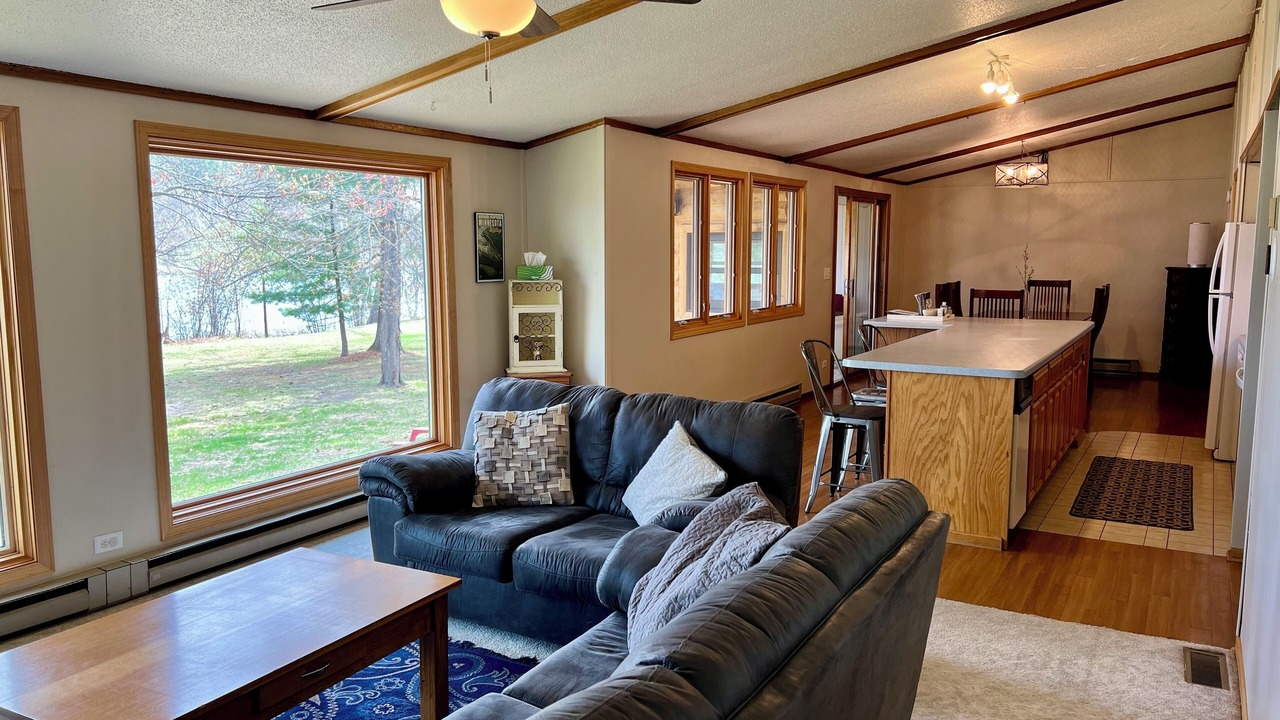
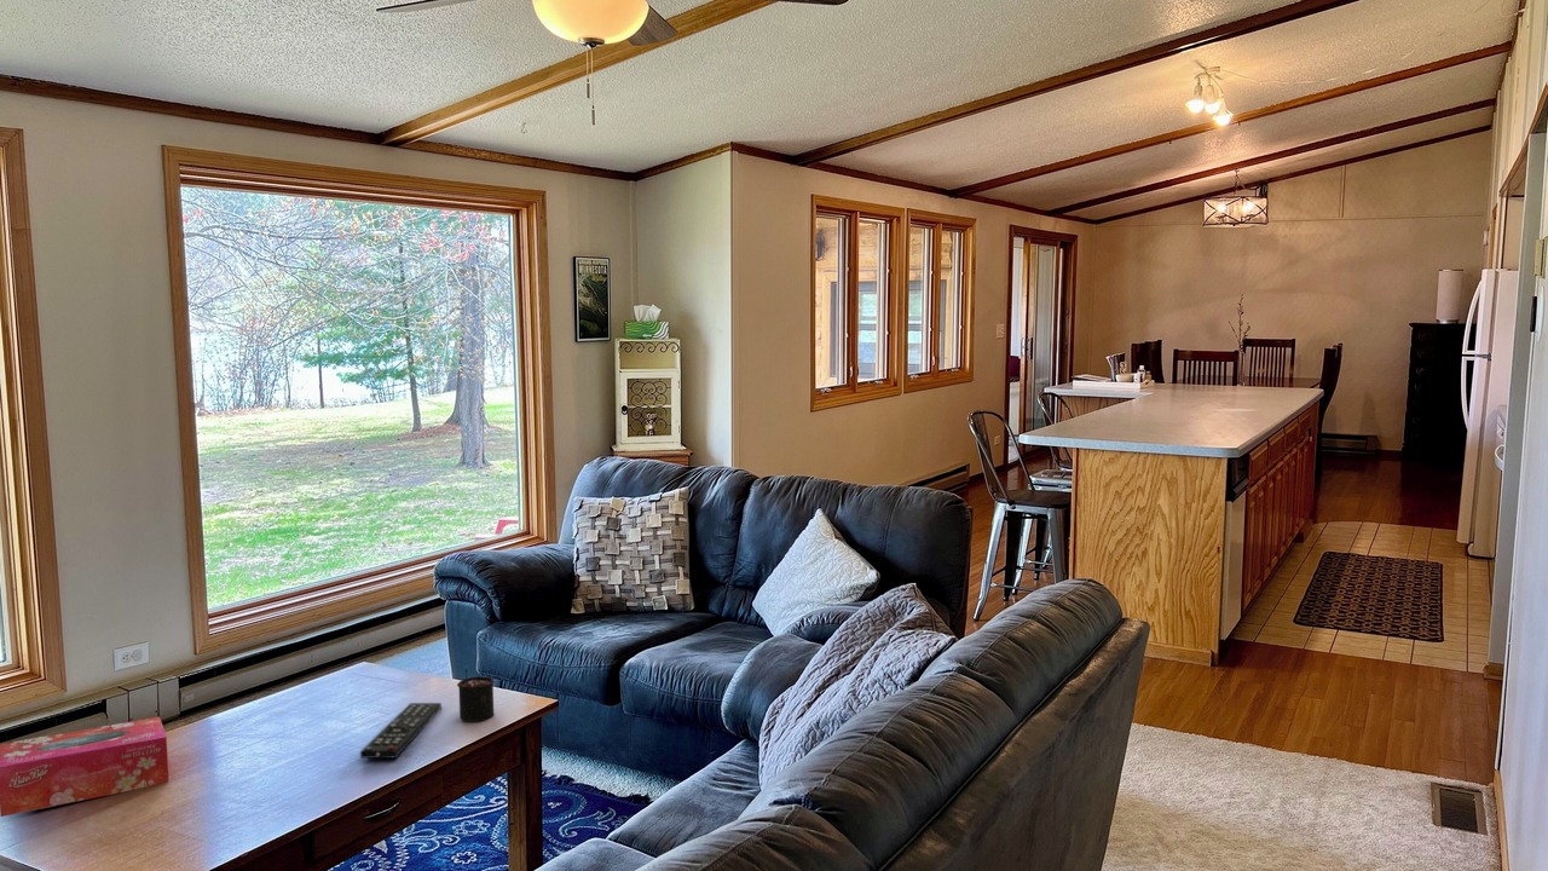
+ candle [456,668,496,722]
+ remote control [359,702,443,760]
+ tissue box [0,716,171,818]
